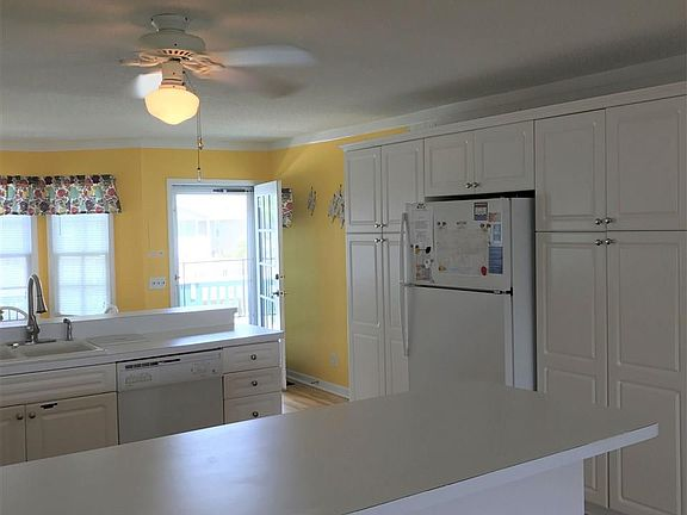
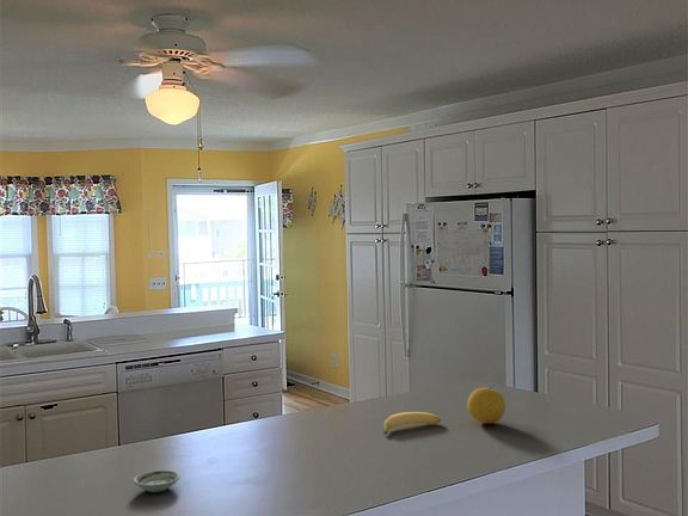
+ fruit [467,386,506,425]
+ banana [382,411,442,436]
+ saucer [133,469,180,493]
